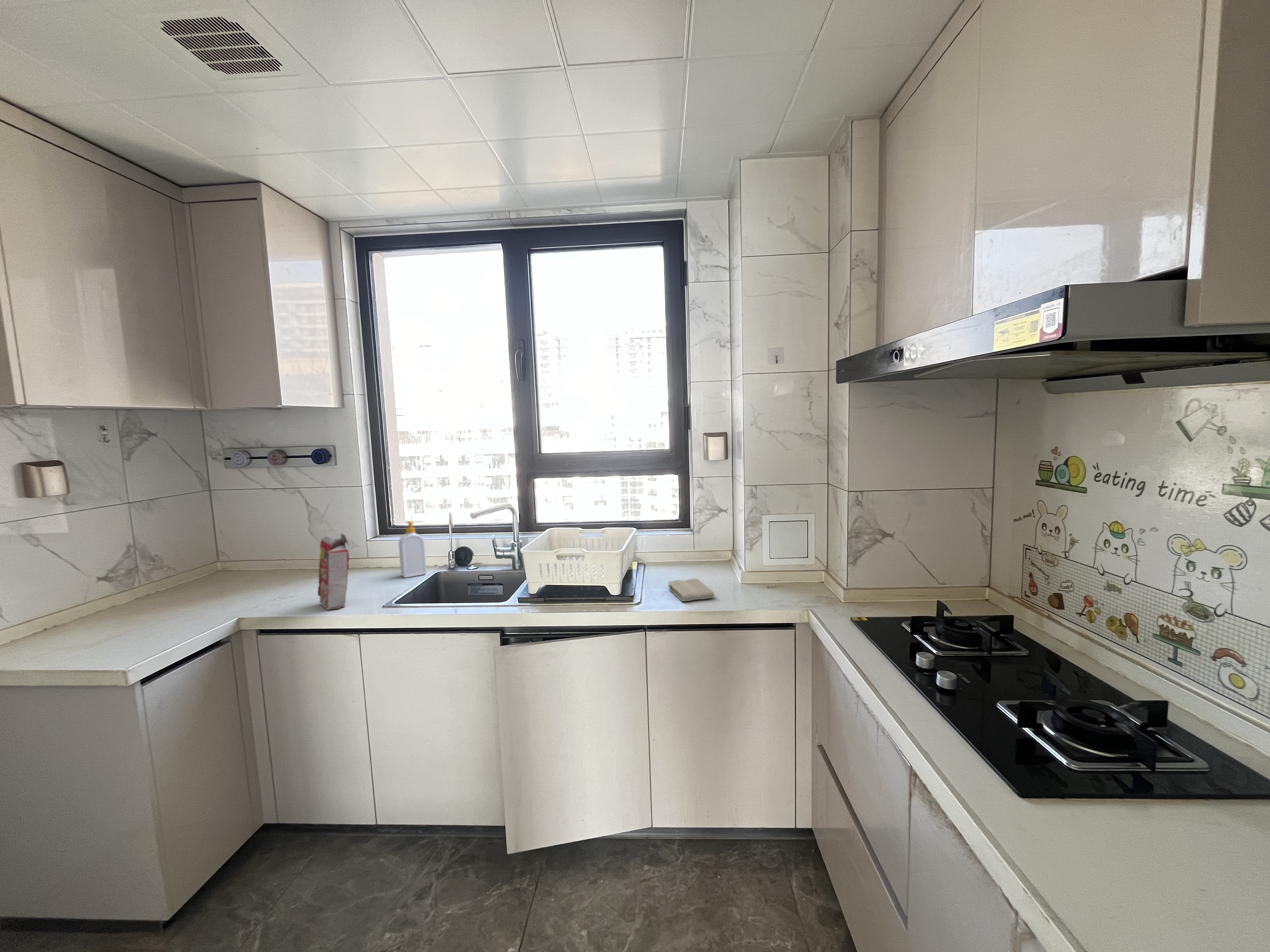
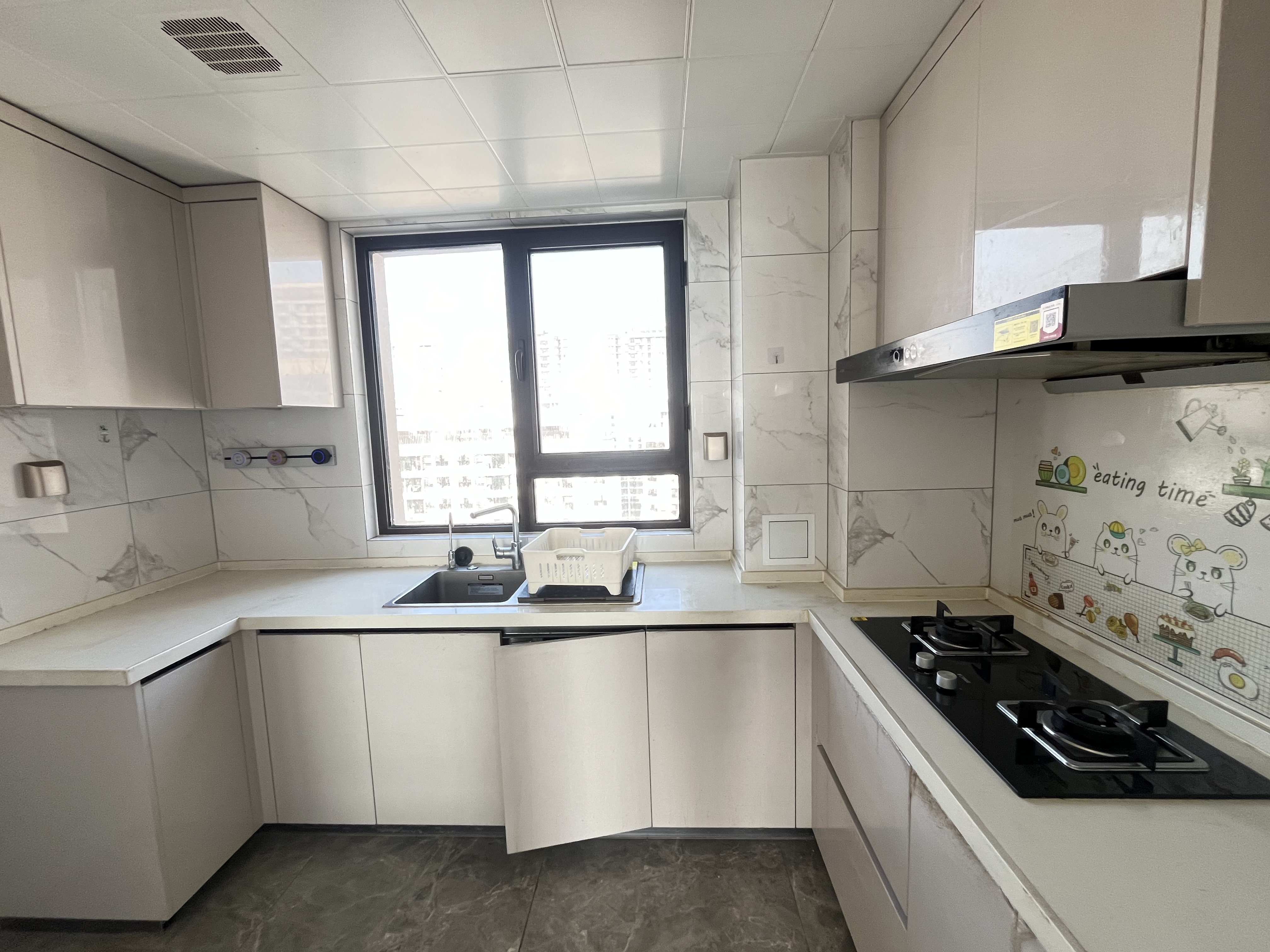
- washcloth [668,578,715,602]
- cereal box [317,533,350,610]
- soap bottle [398,521,427,578]
